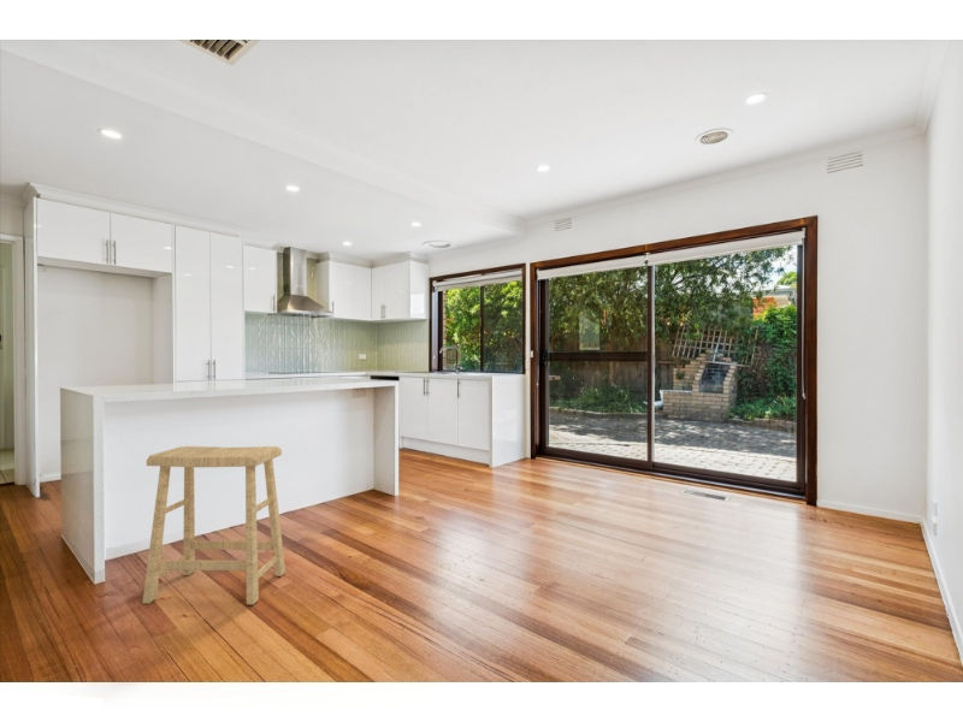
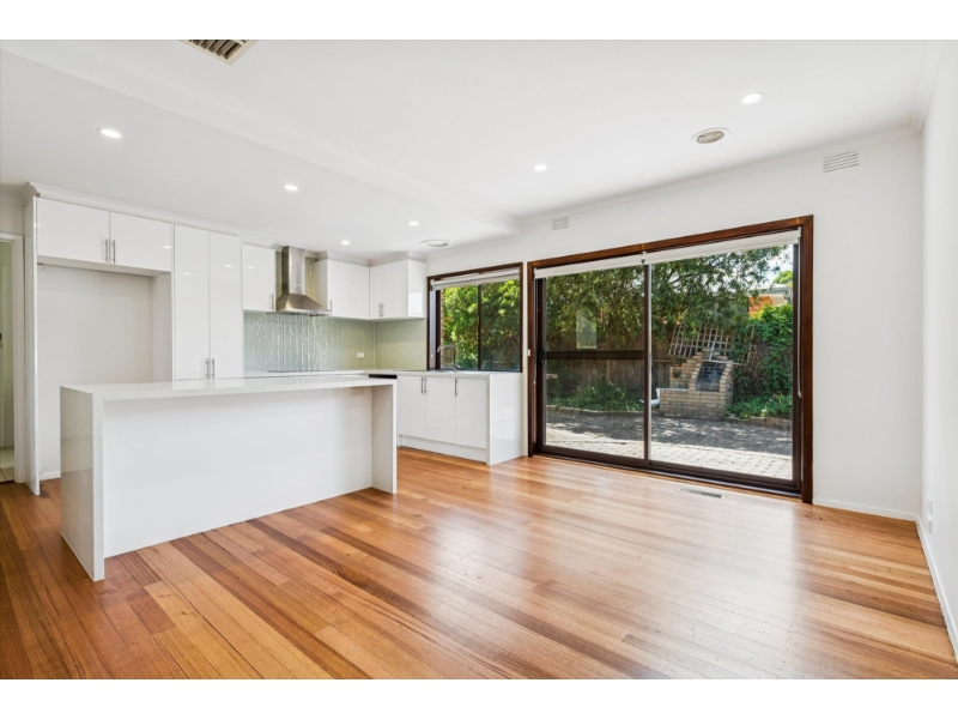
- stool [142,445,286,606]
